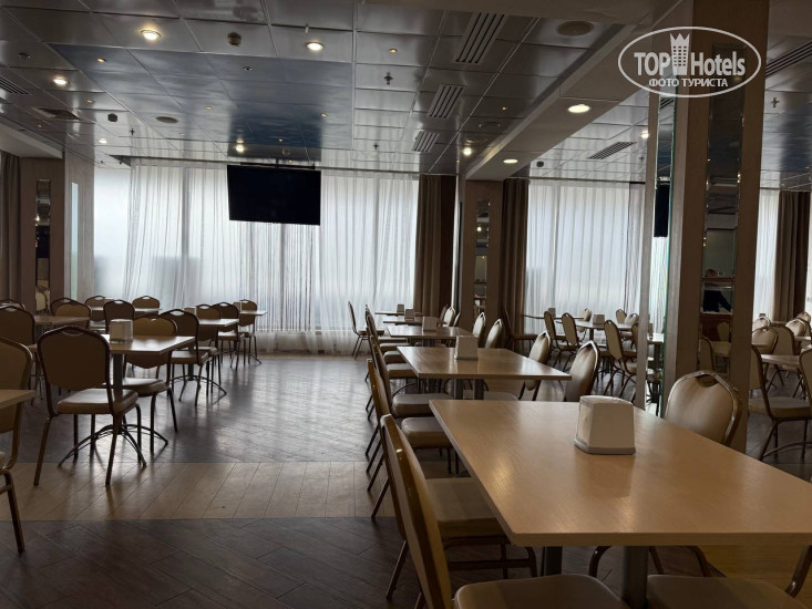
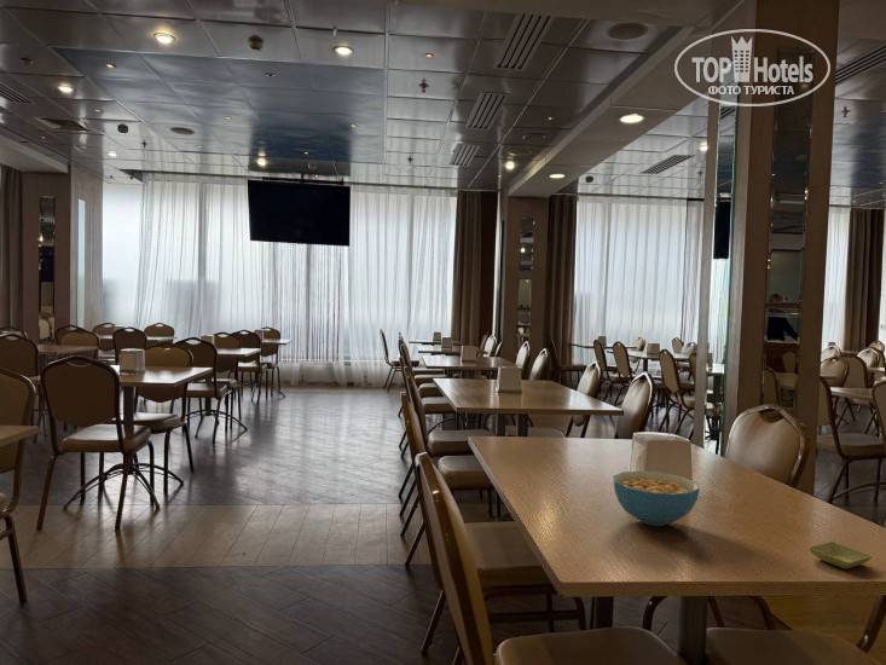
+ cereal bowl [612,469,701,527]
+ saucer [807,540,874,569]
